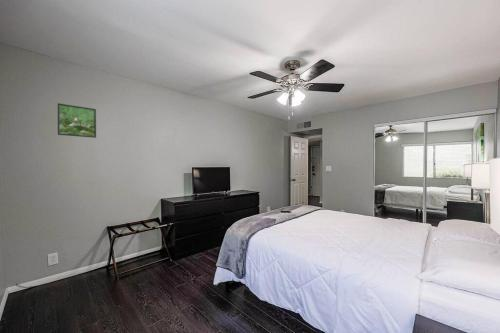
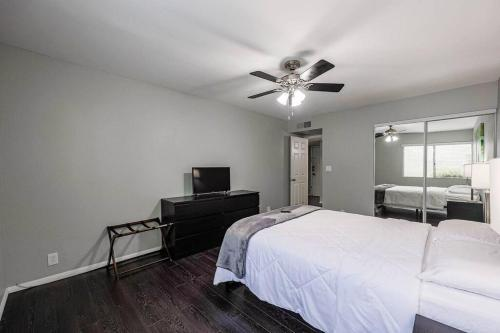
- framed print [57,102,97,139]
